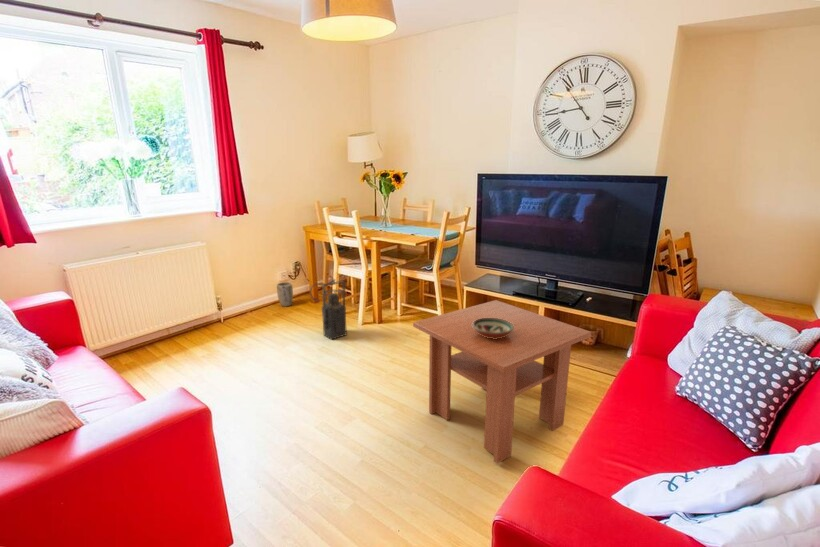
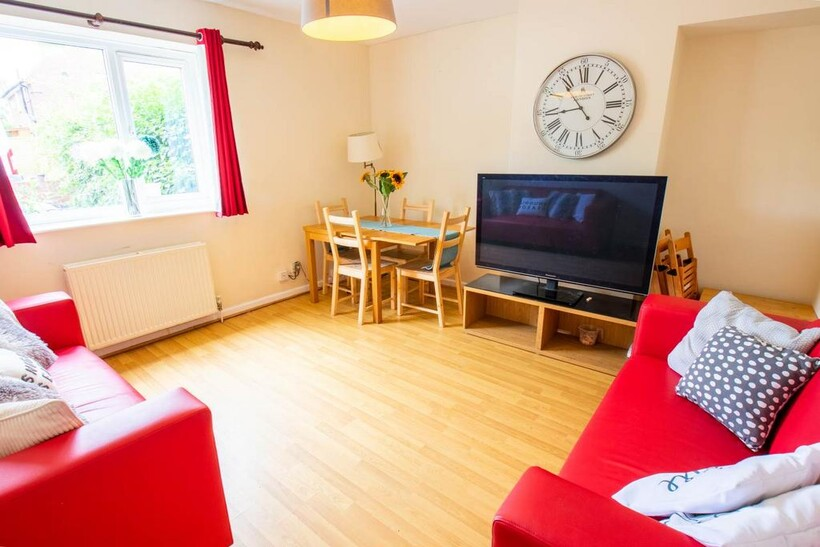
- coffee table [412,299,592,465]
- plant pot [276,281,294,307]
- decorative bowl [472,318,514,339]
- lantern [309,278,348,341]
